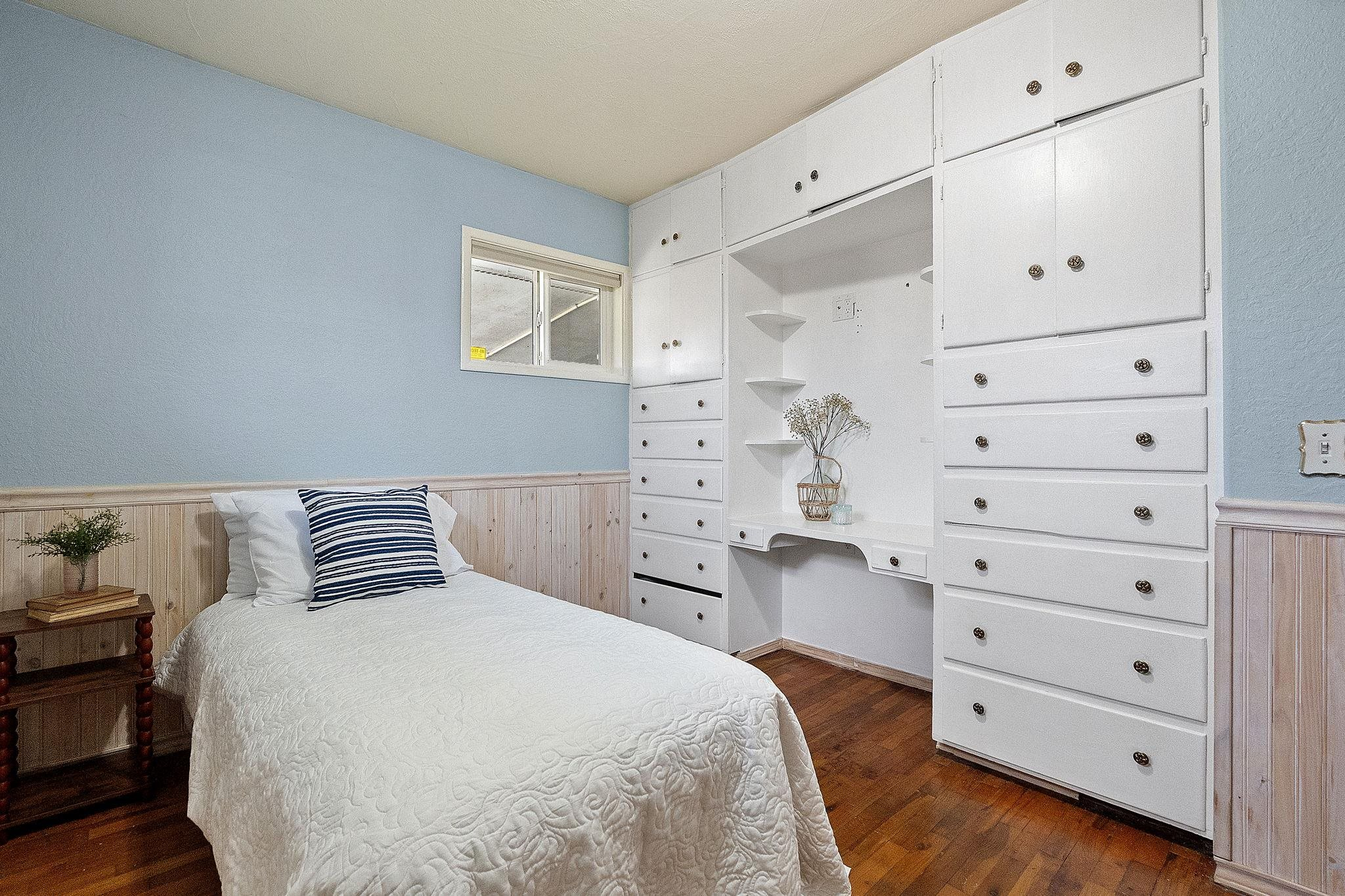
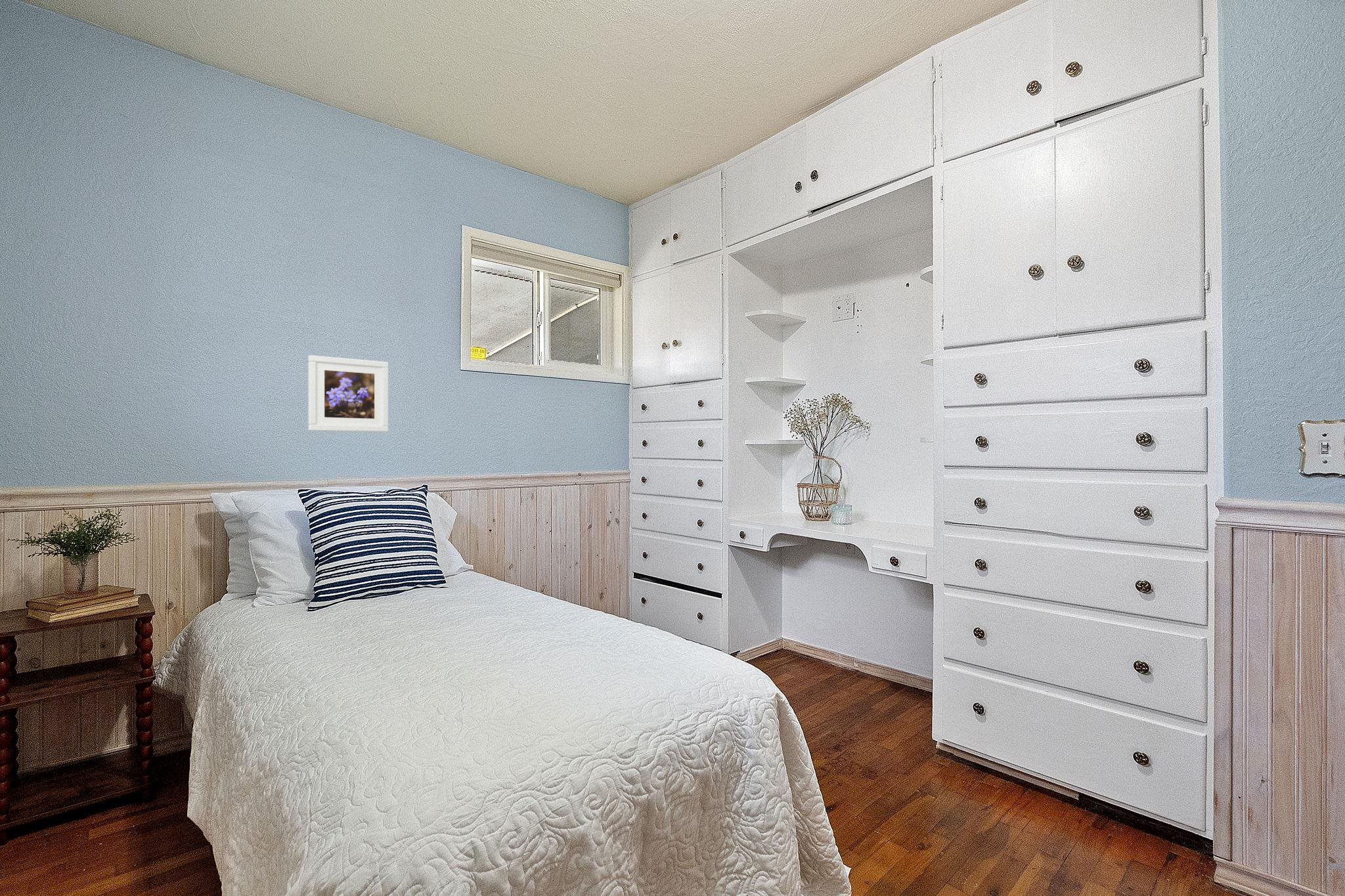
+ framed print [307,354,389,433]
